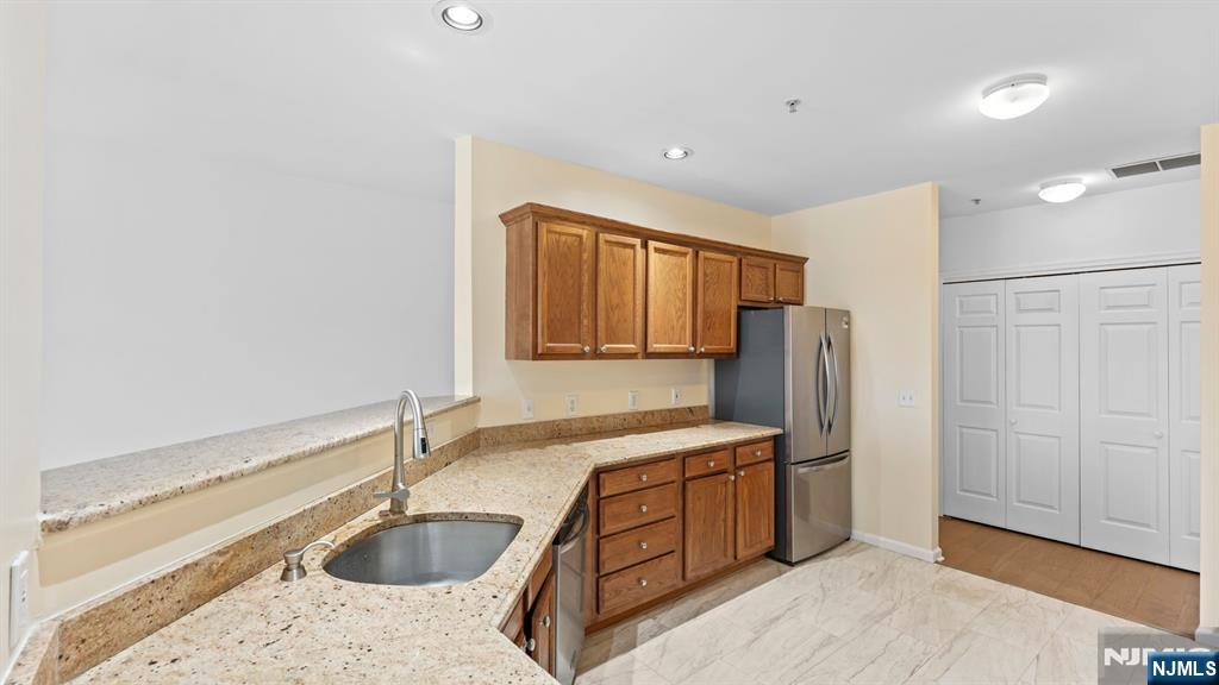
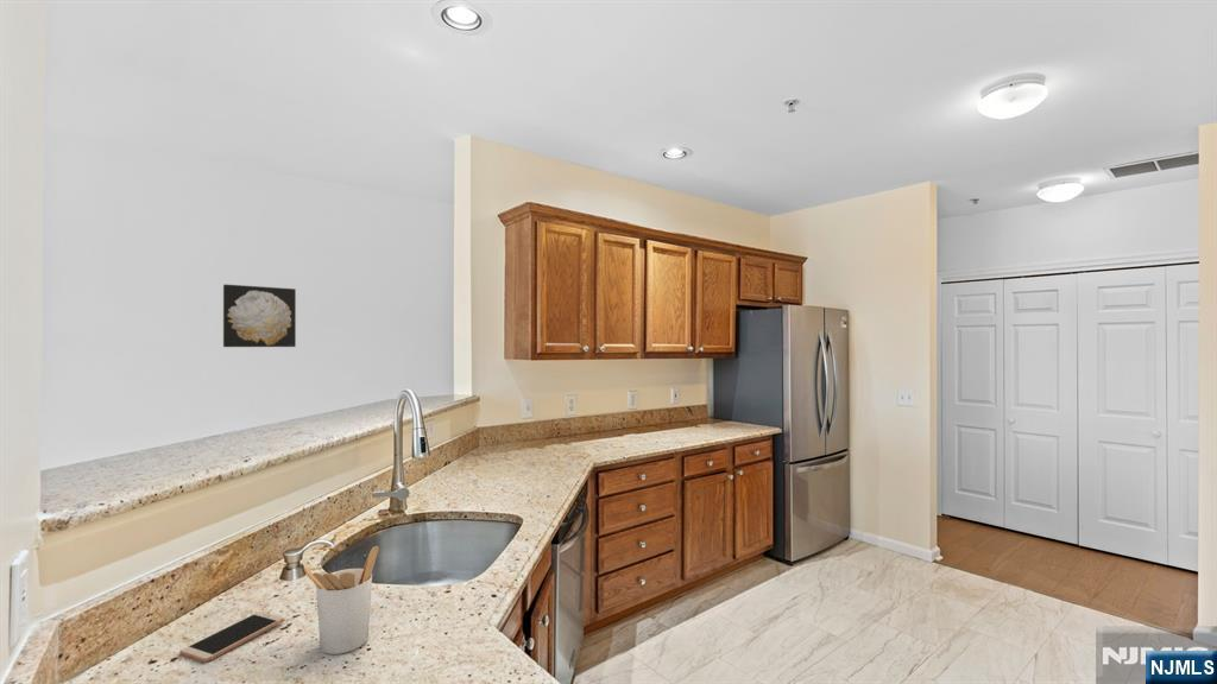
+ utensil holder [303,545,380,656]
+ wall art [222,284,297,348]
+ smartphone [178,610,285,664]
